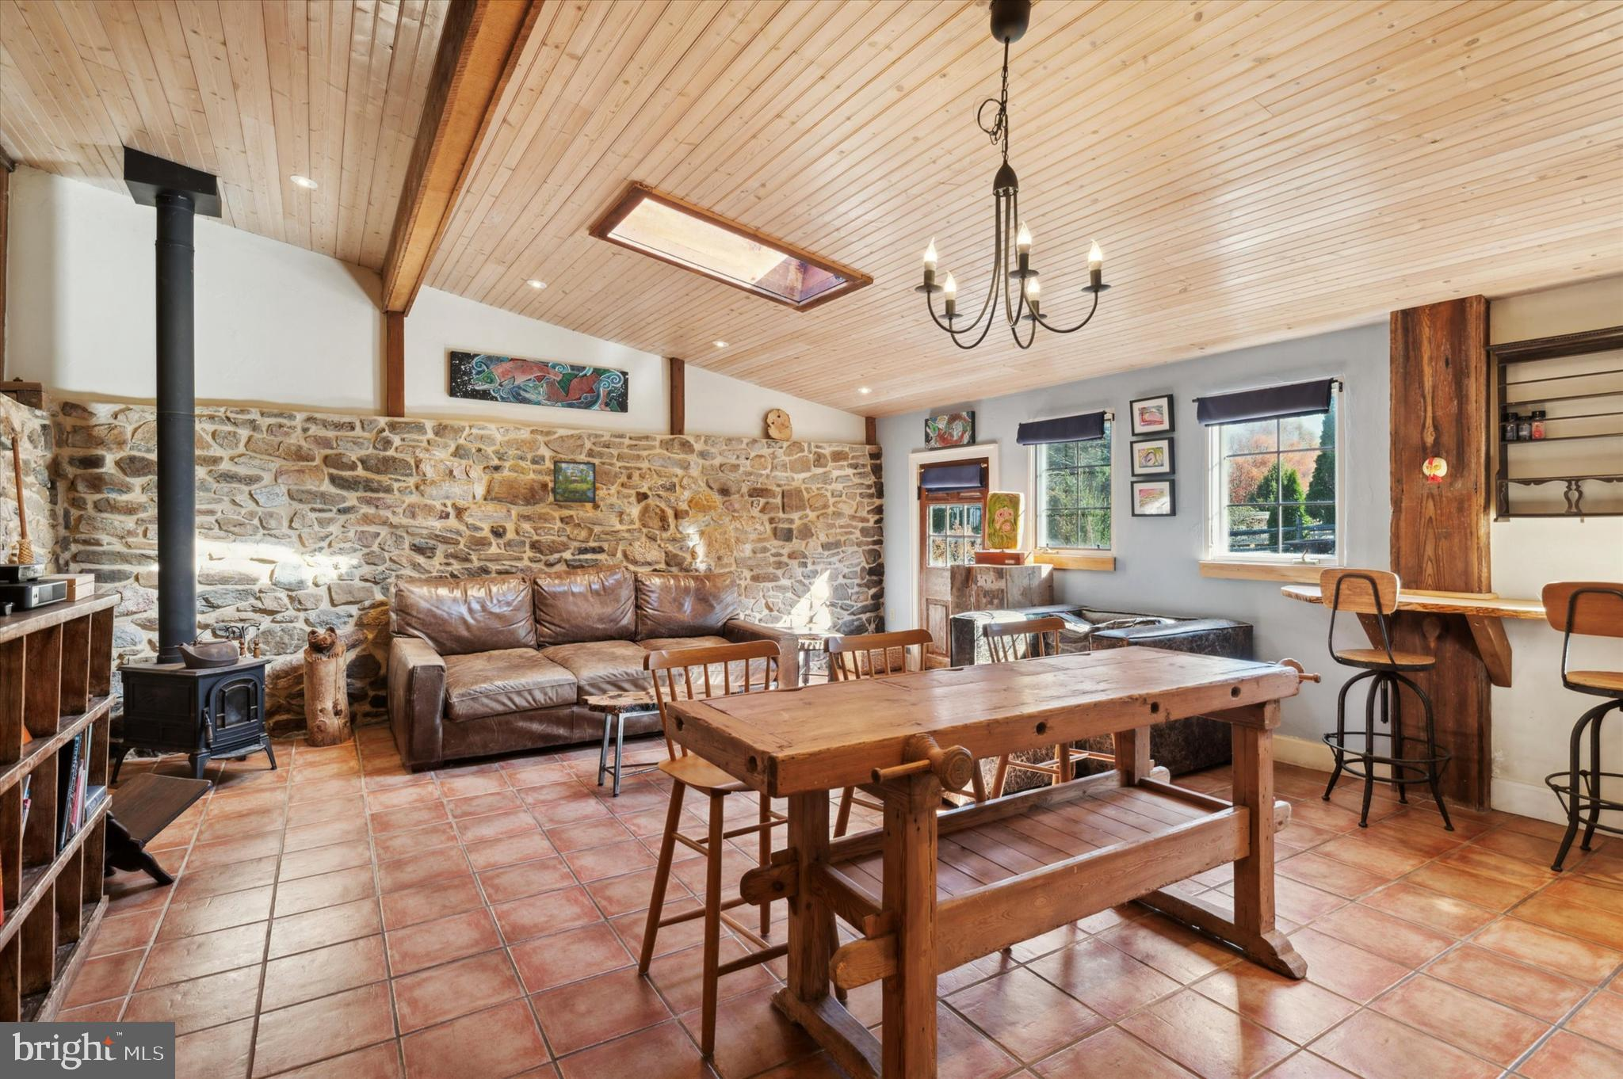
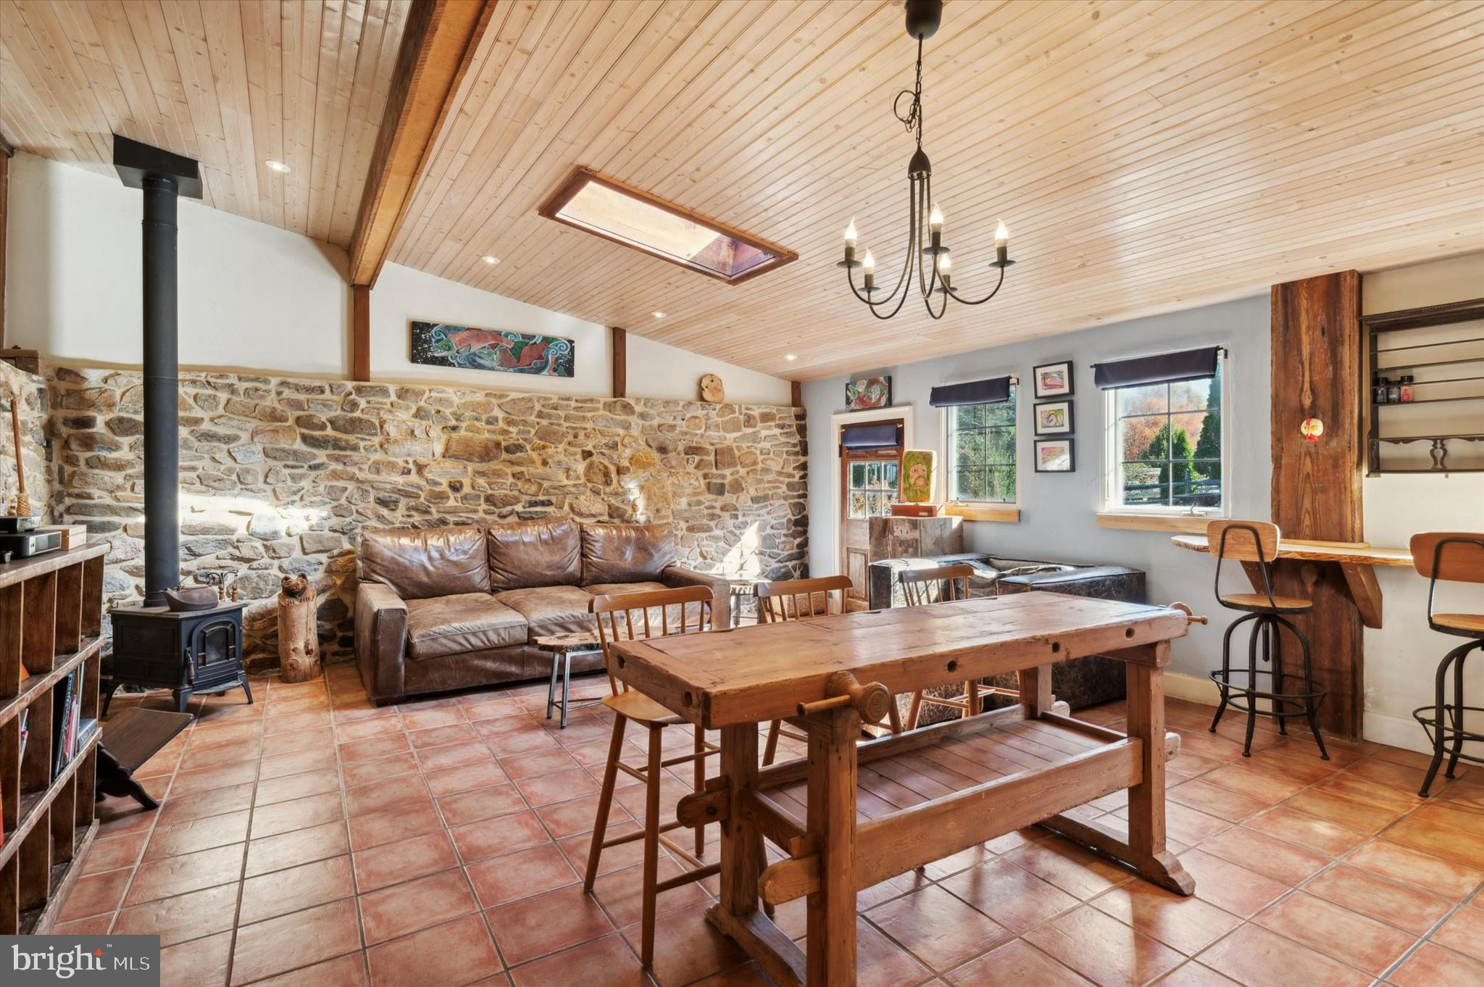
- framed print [553,460,597,503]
